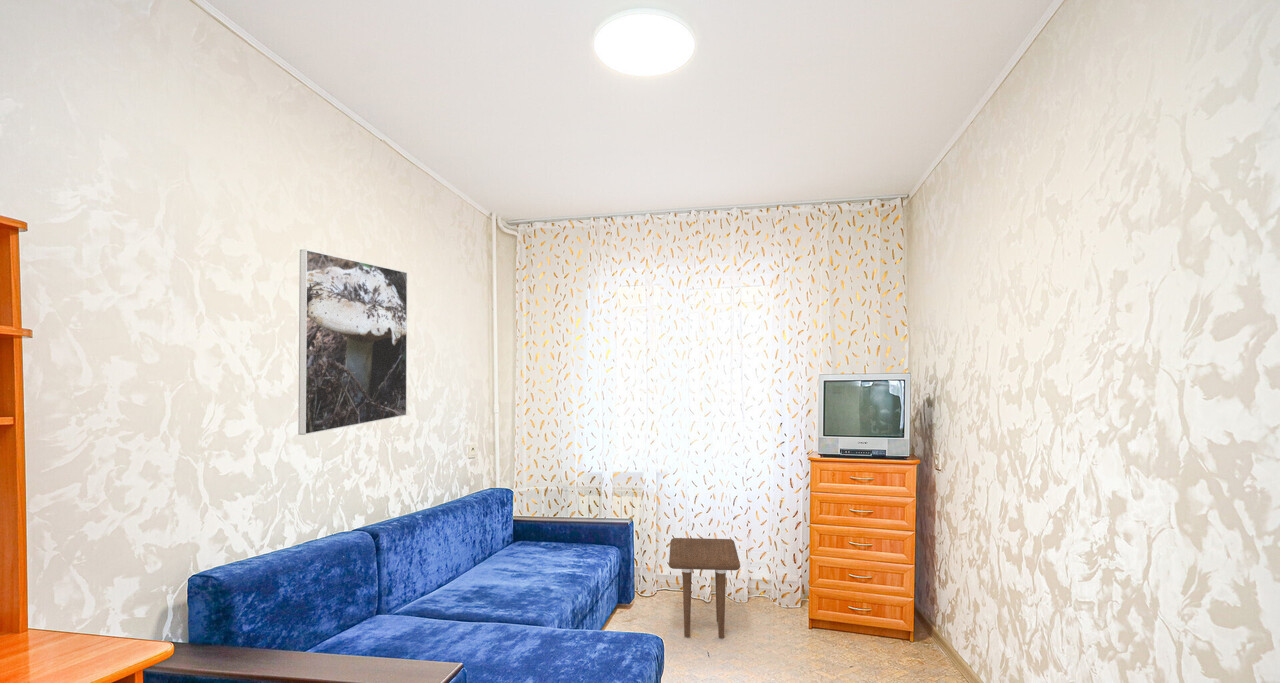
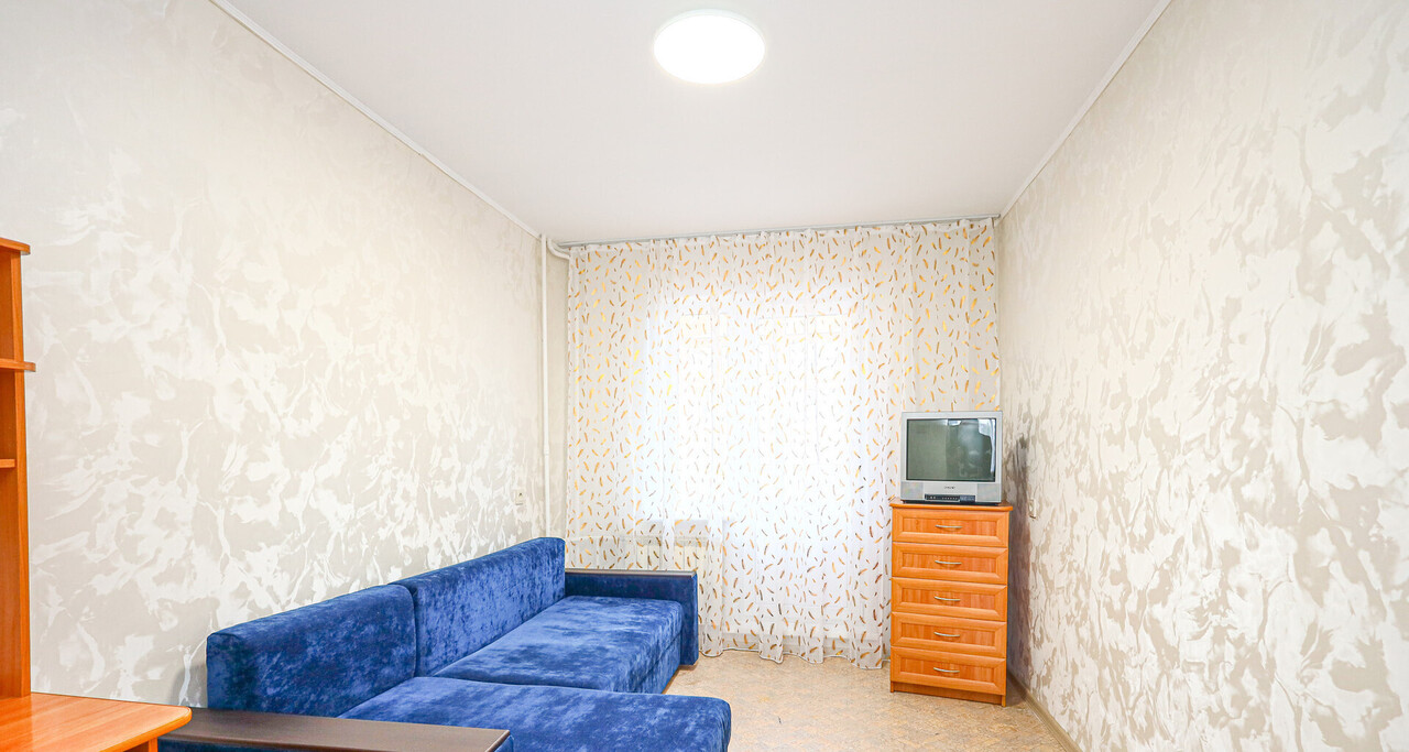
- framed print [297,248,408,436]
- side table [668,537,741,640]
